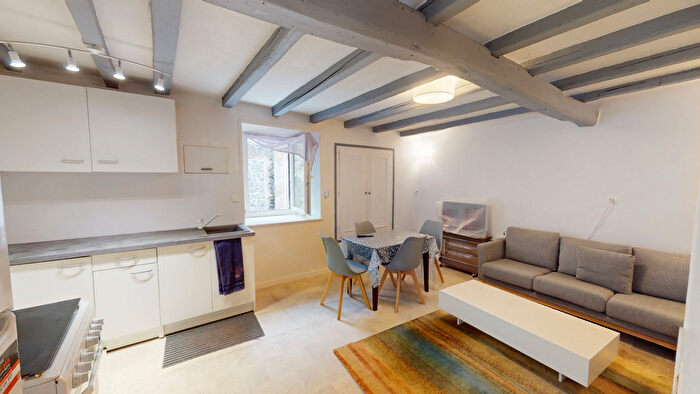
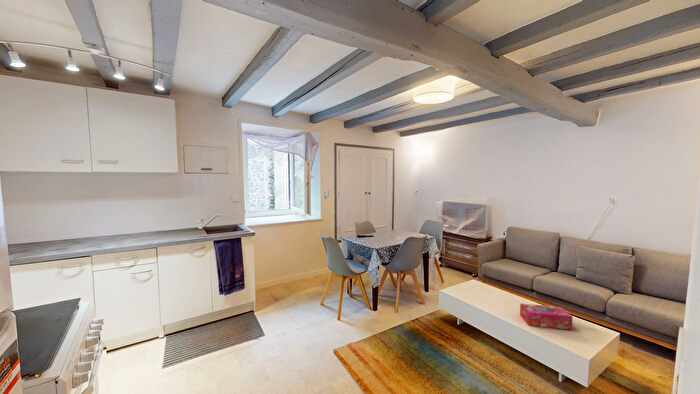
+ tissue box [519,303,574,331]
